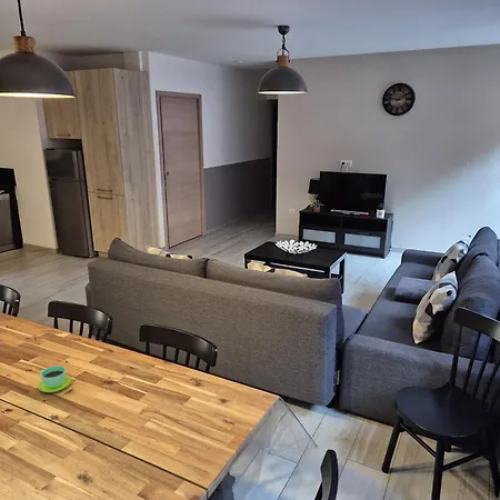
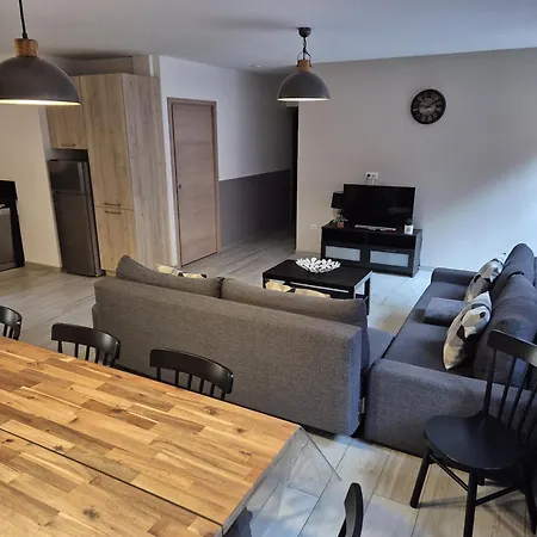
- cup [38,364,72,393]
